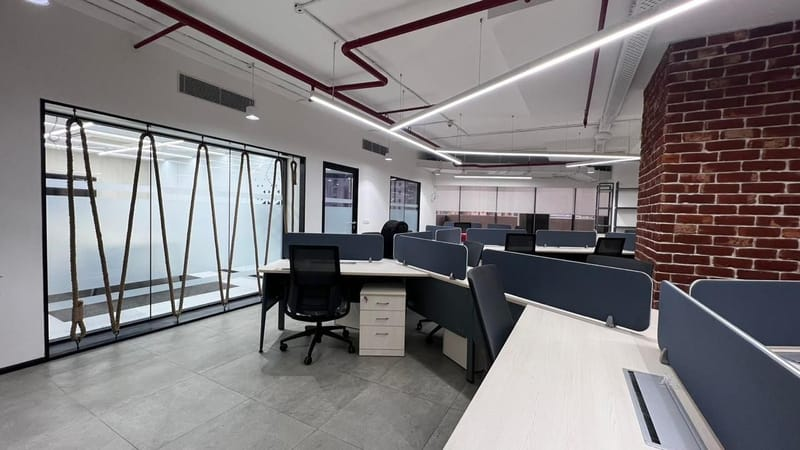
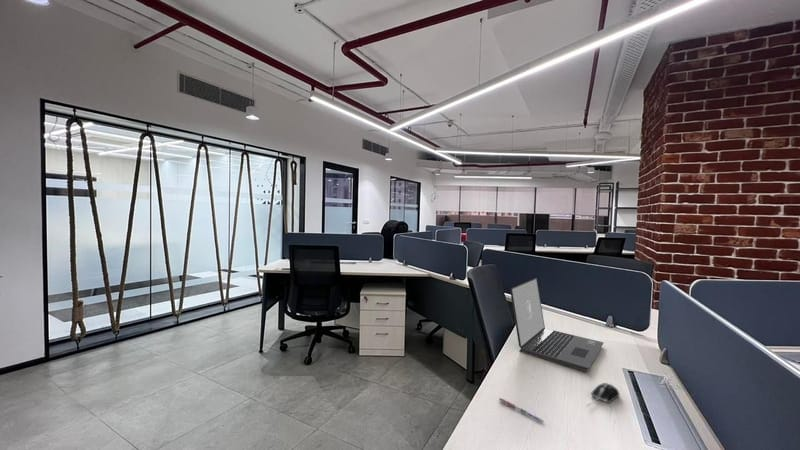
+ computer mouse [586,382,621,407]
+ laptop [509,277,604,373]
+ pen [498,397,544,423]
